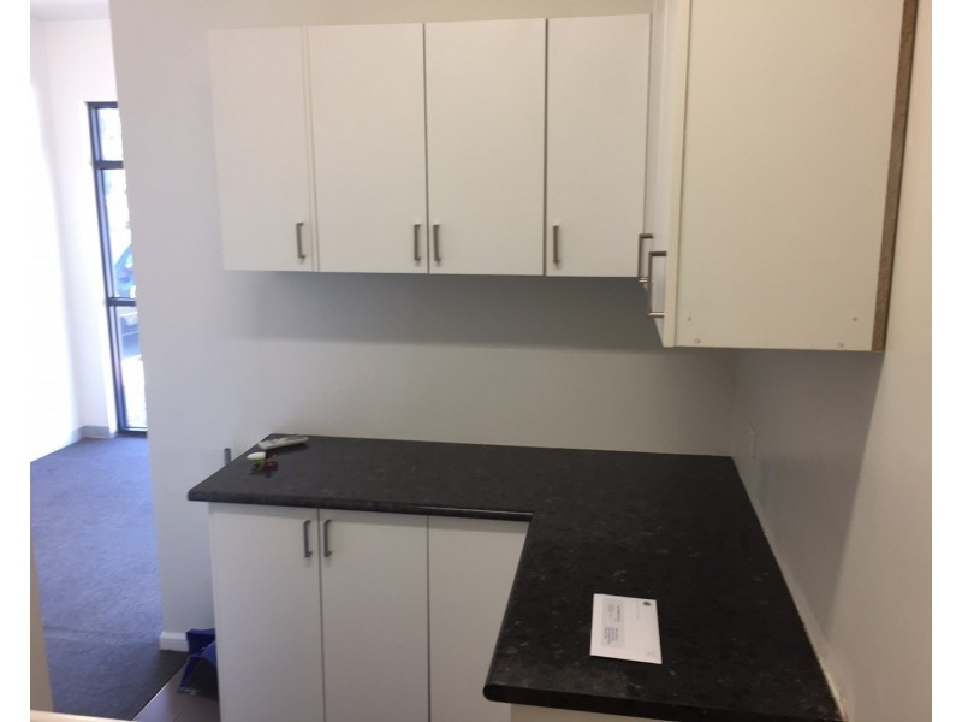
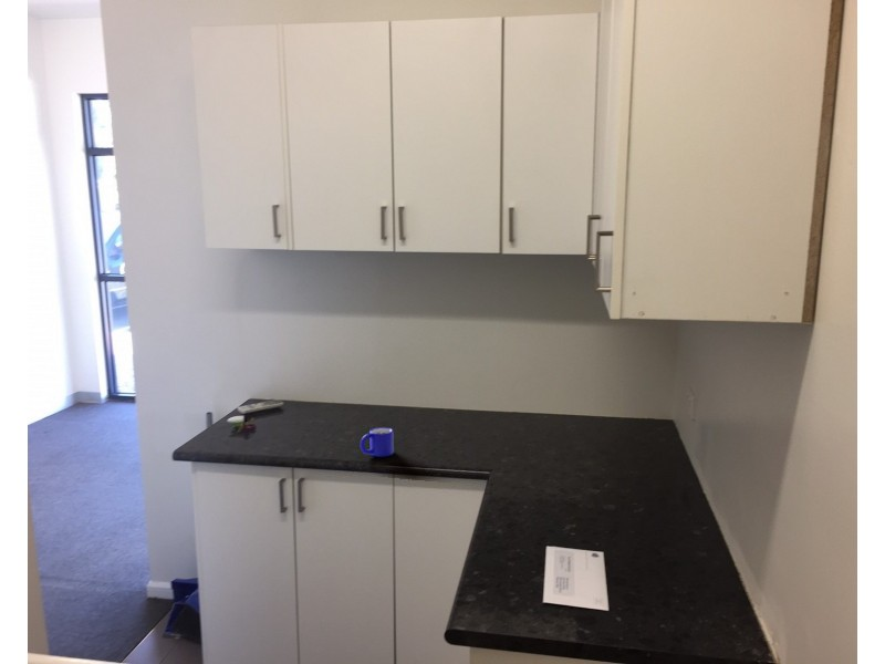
+ mug [360,426,395,458]
